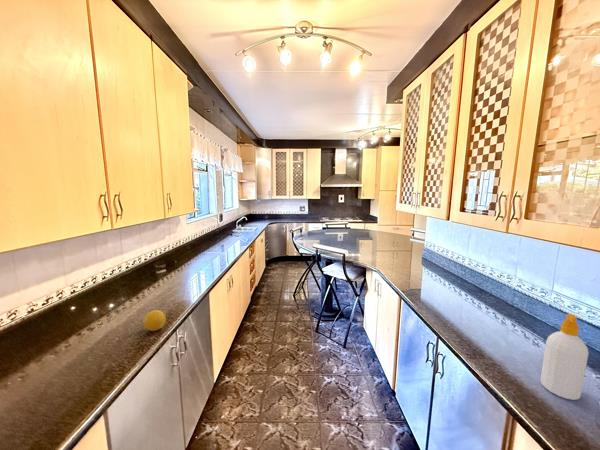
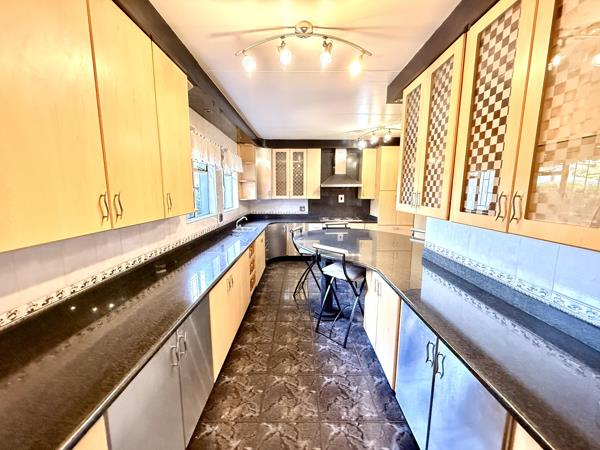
- soap bottle [539,313,589,401]
- fruit [142,309,167,332]
